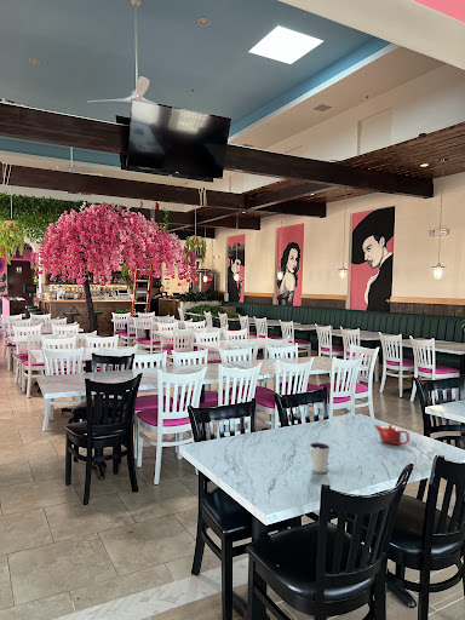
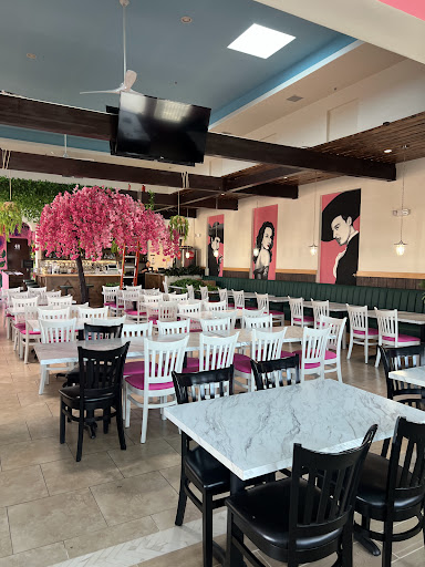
- teapot [373,423,411,446]
- dixie cup [309,441,331,475]
